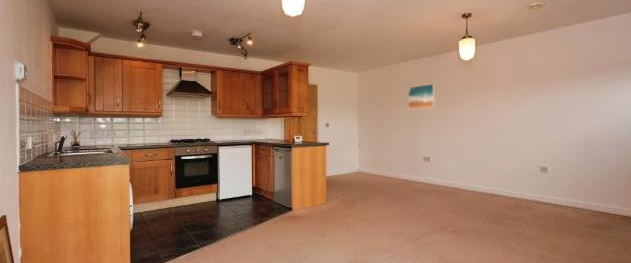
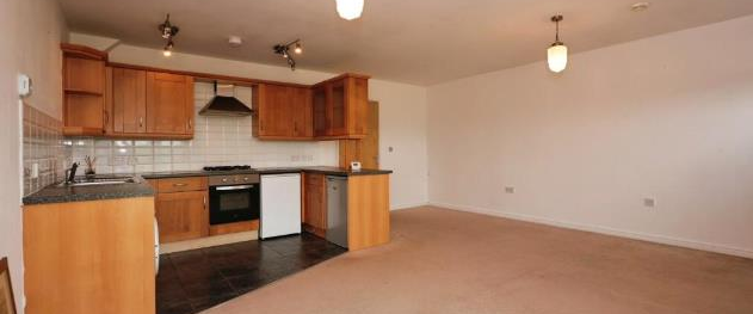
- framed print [407,83,436,111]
